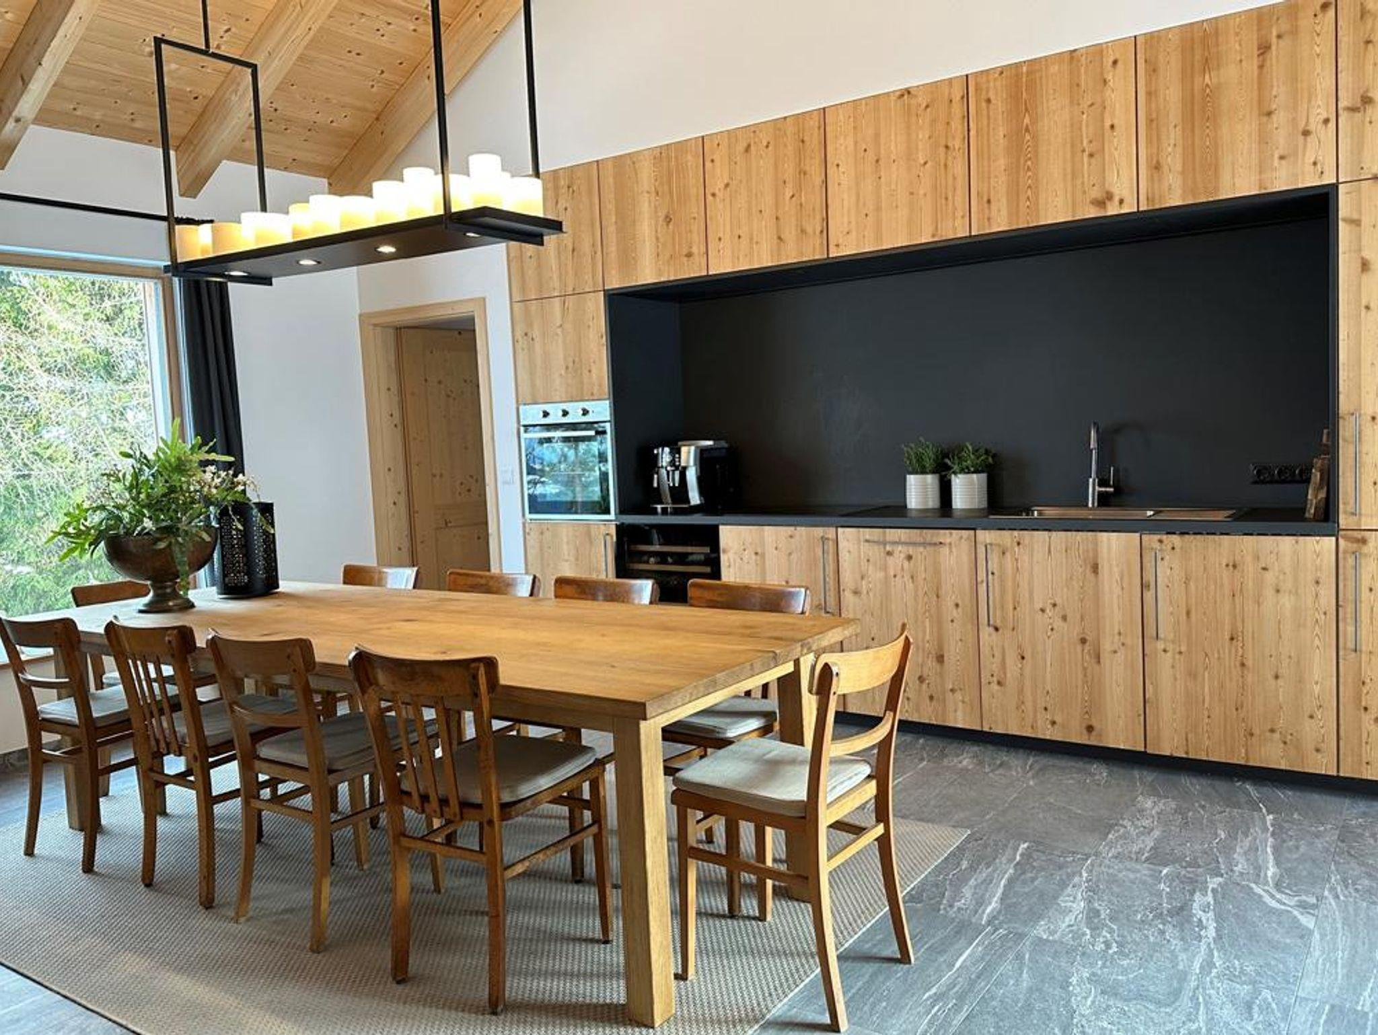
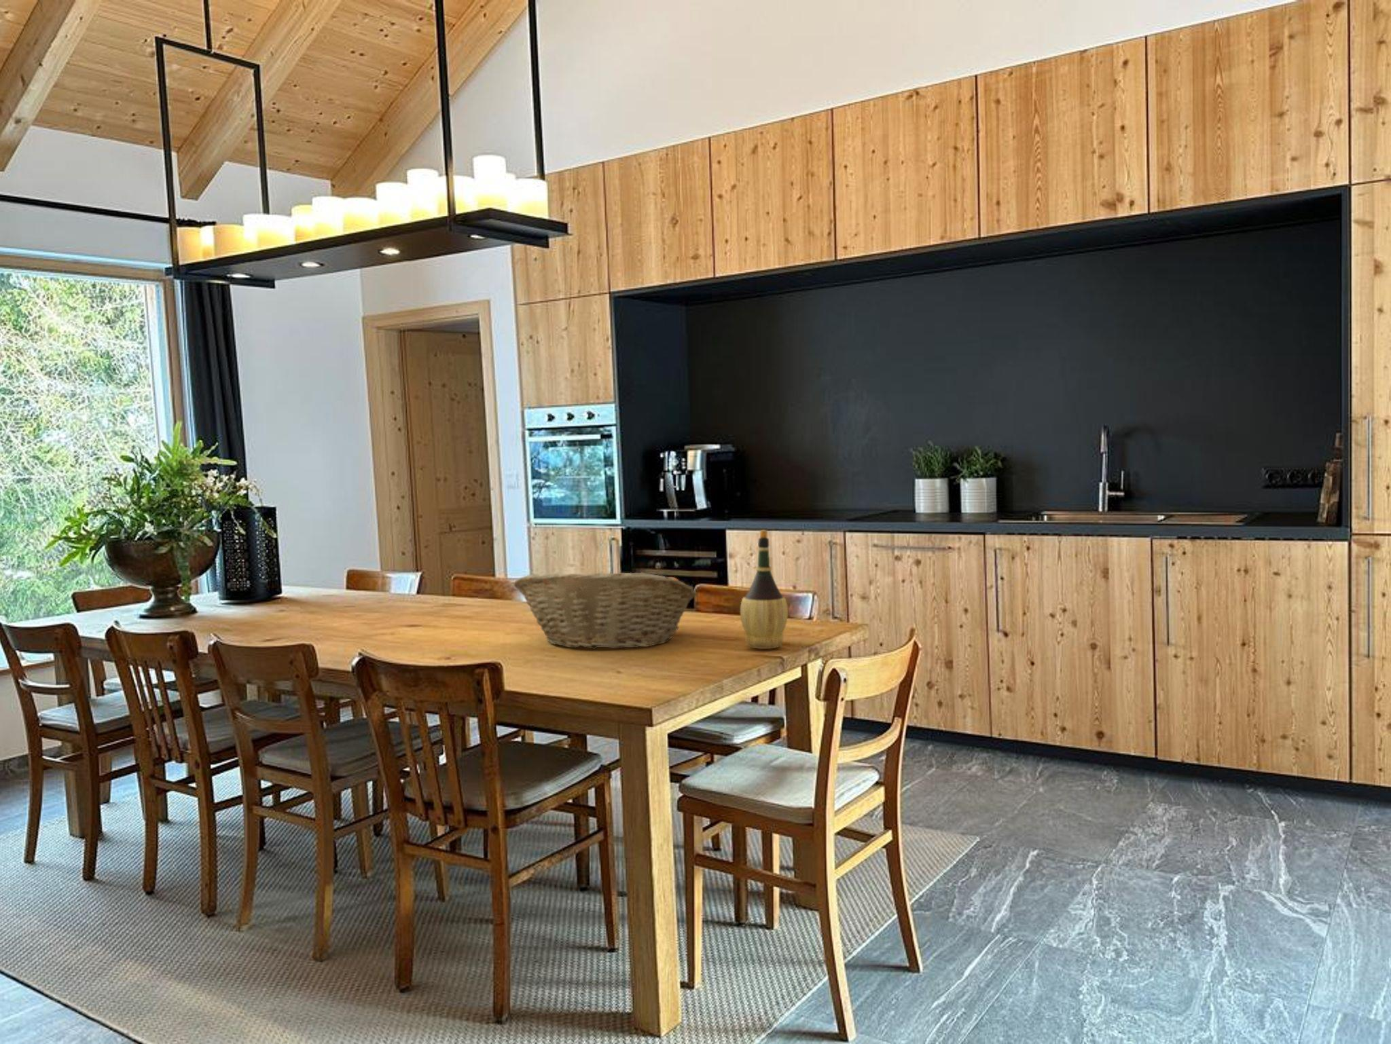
+ fruit basket [512,571,698,649]
+ wine bottle [739,530,789,649]
